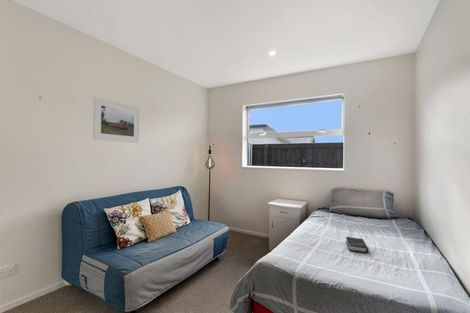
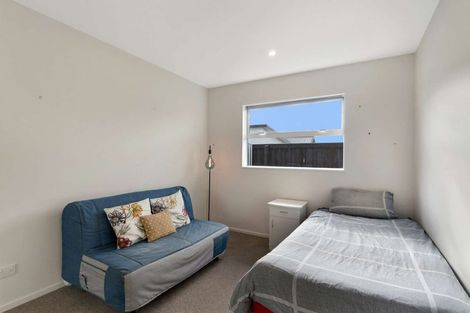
- hardback book [345,236,369,254]
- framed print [92,97,141,144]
